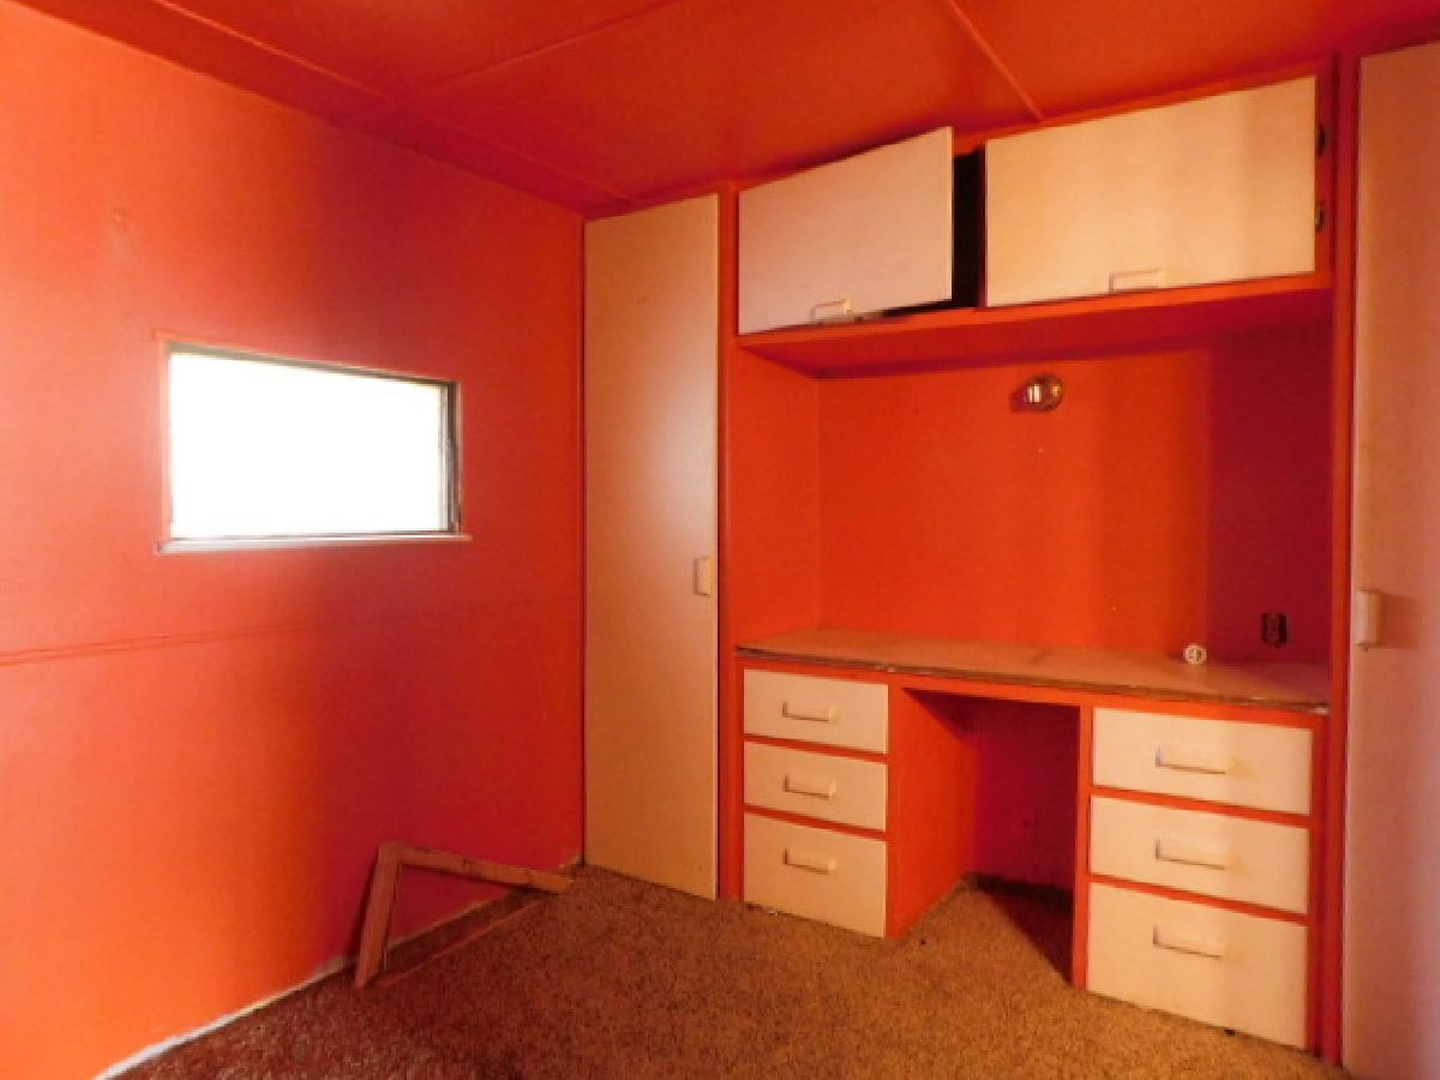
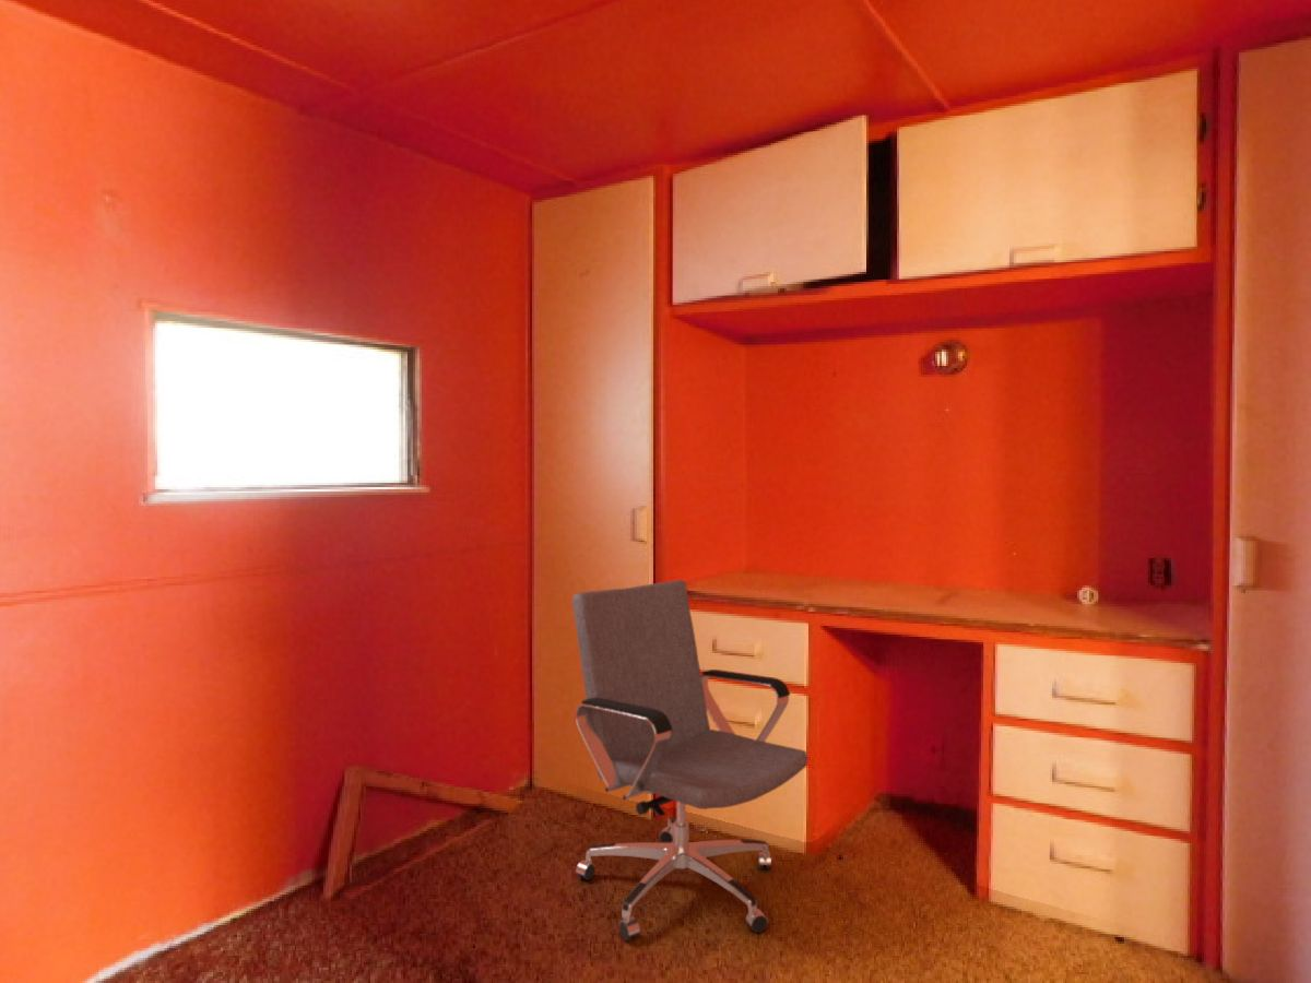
+ office chair [571,579,810,941]
